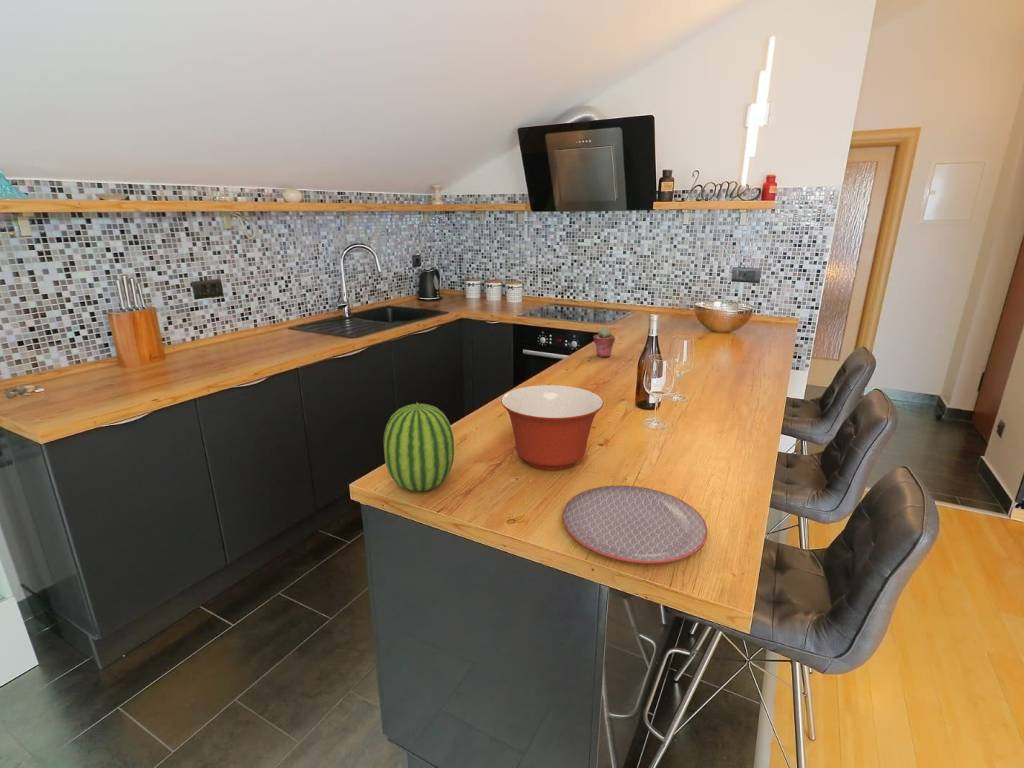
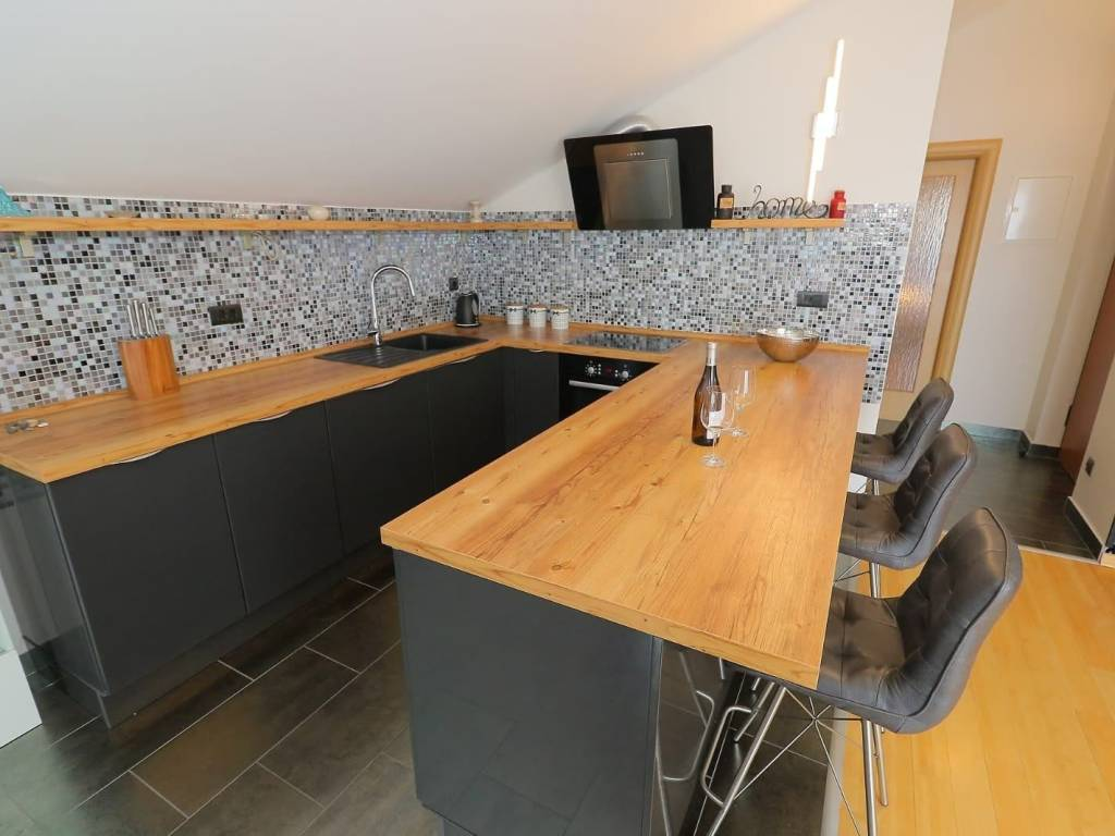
- mixing bowl [500,384,604,471]
- fruit [382,402,455,492]
- potted succulent [592,327,616,358]
- plate [561,485,709,565]
